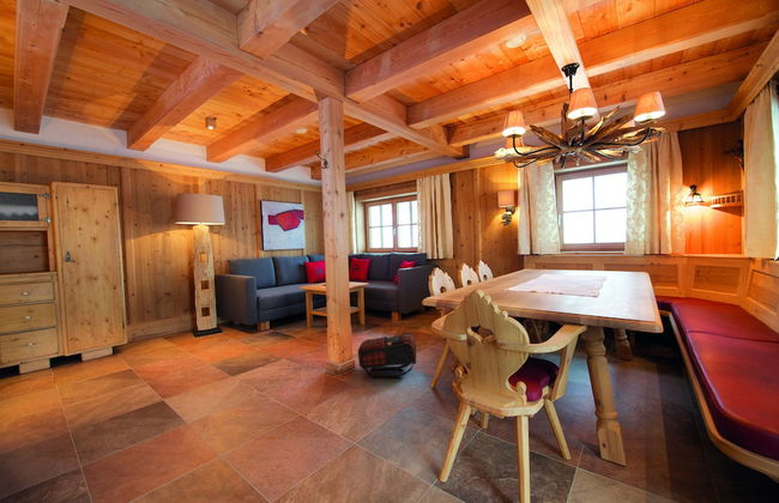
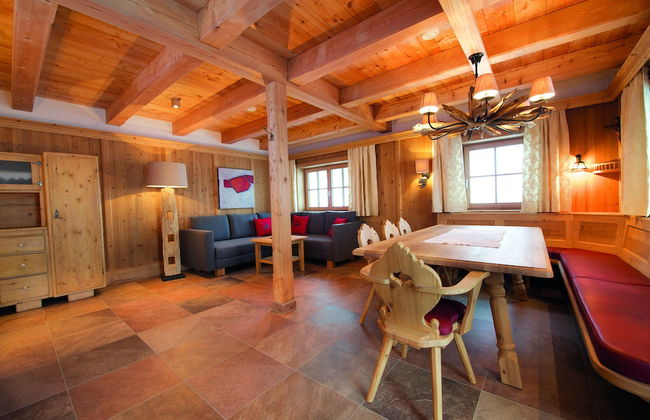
- satchel [357,332,417,378]
